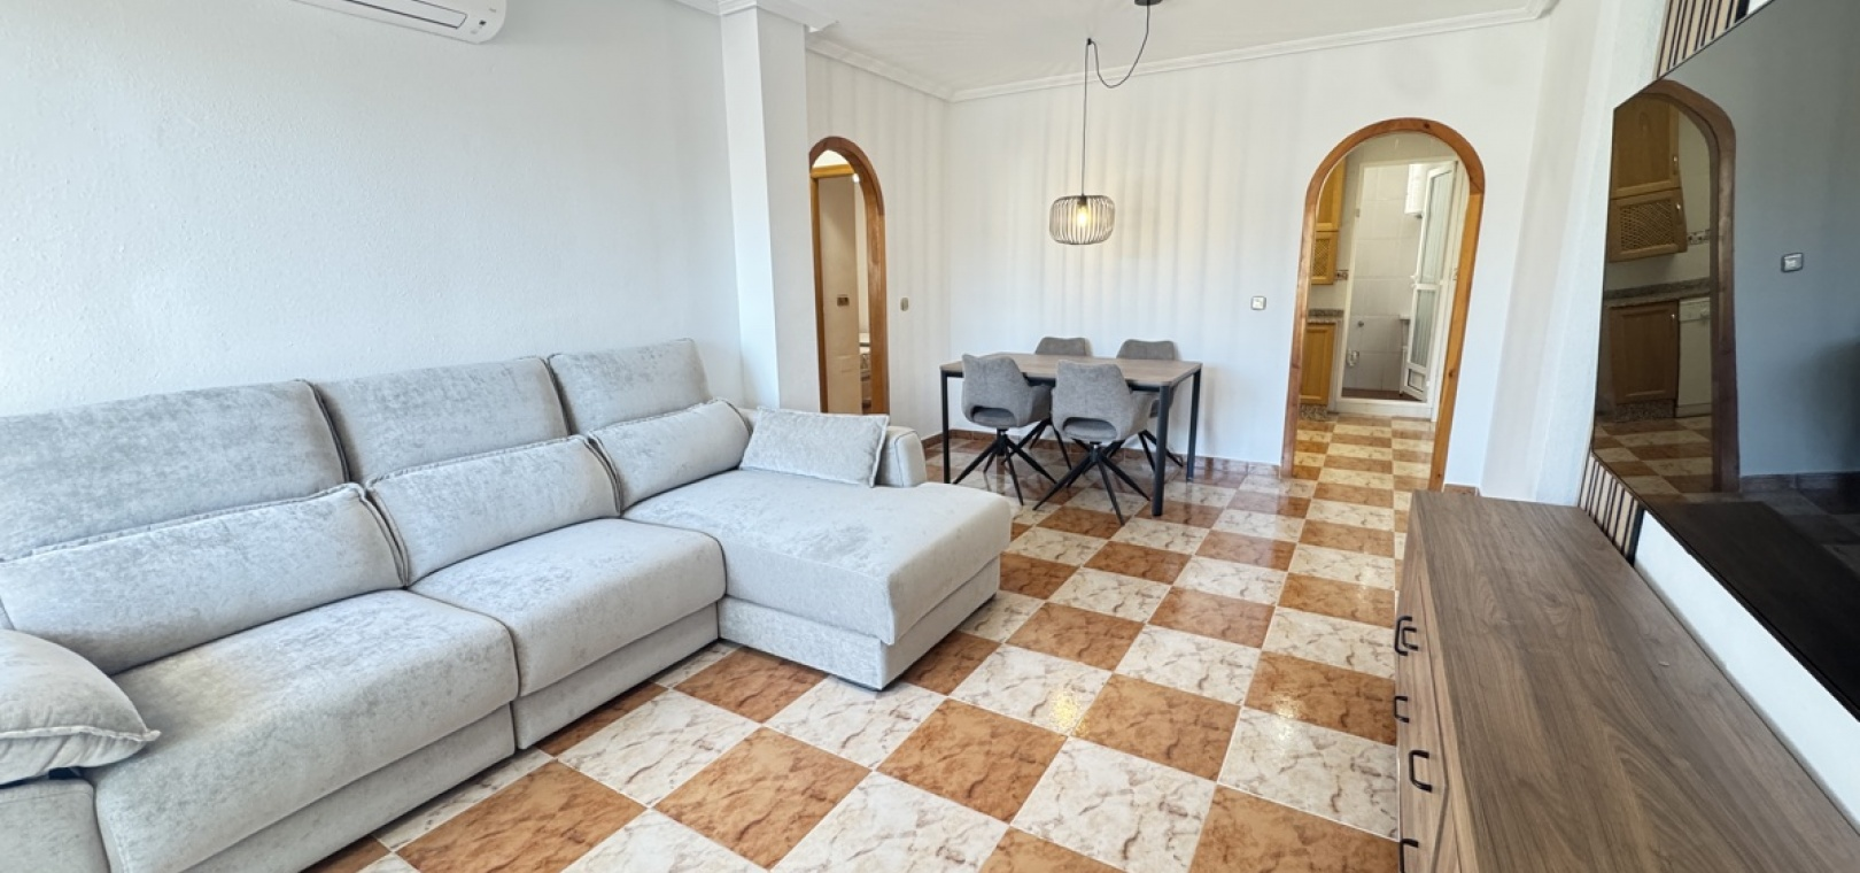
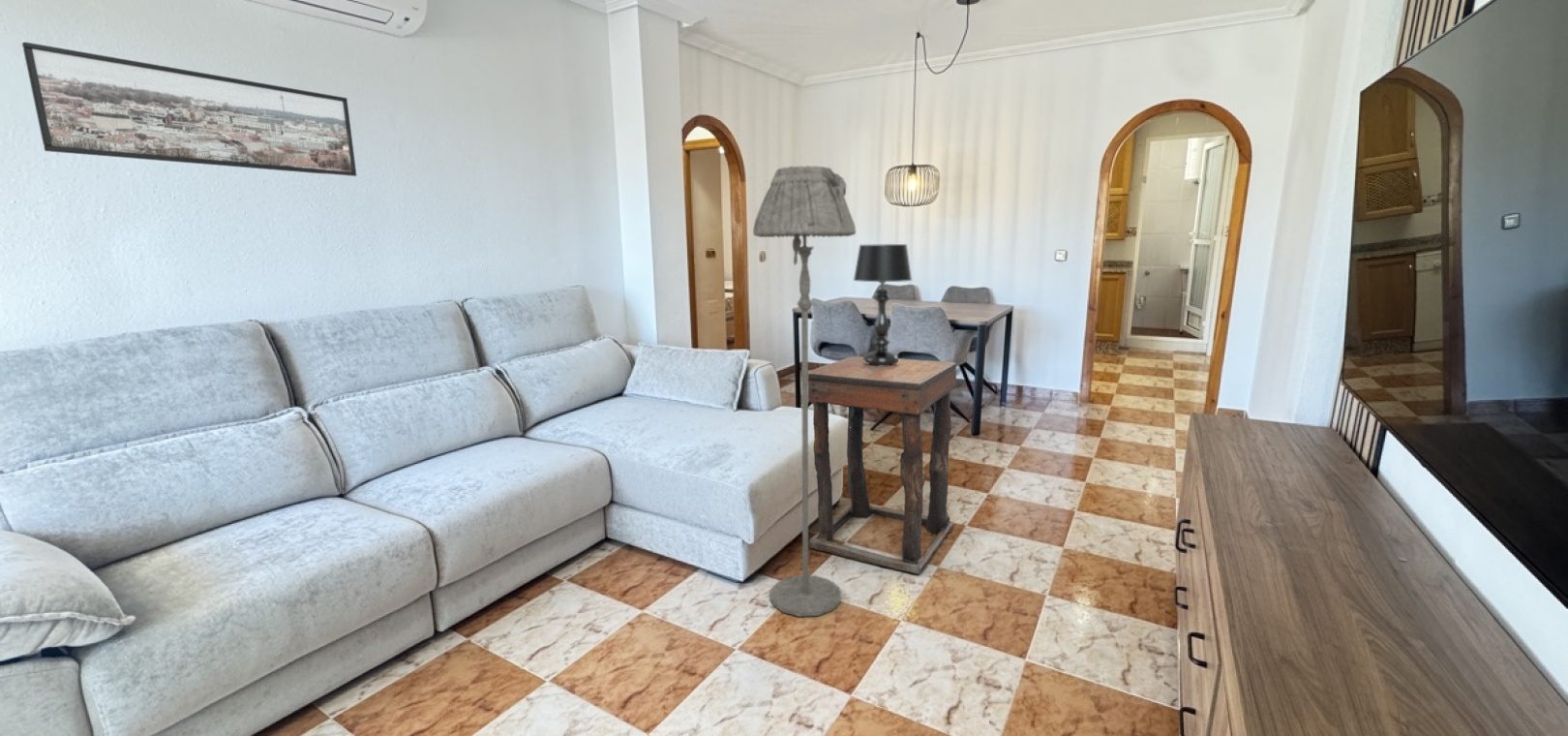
+ table lamp [853,243,913,366]
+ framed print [21,41,357,177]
+ side table [808,355,957,575]
+ floor lamp [752,165,857,618]
